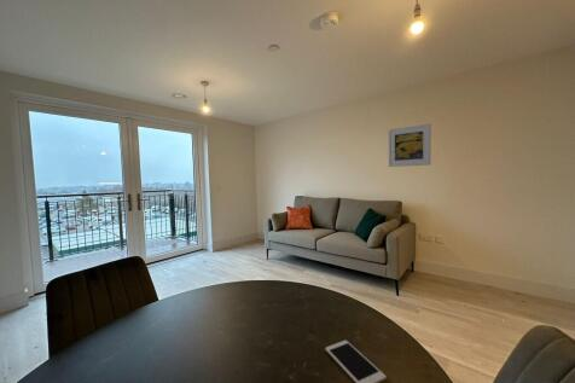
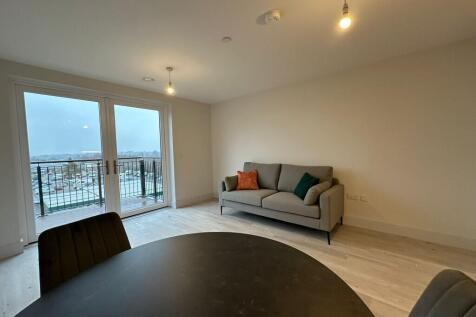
- cell phone [324,340,388,383]
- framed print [388,123,432,168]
